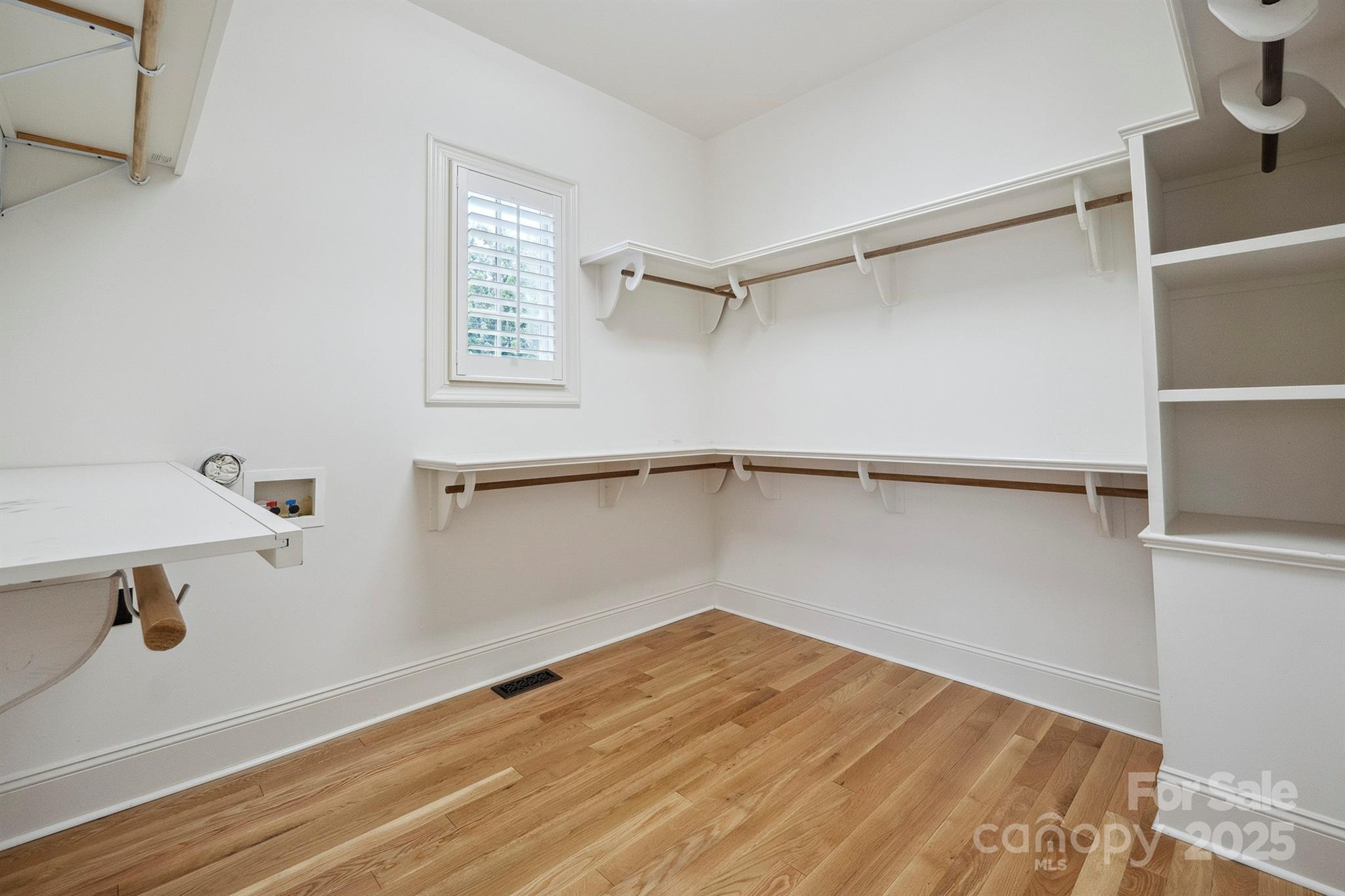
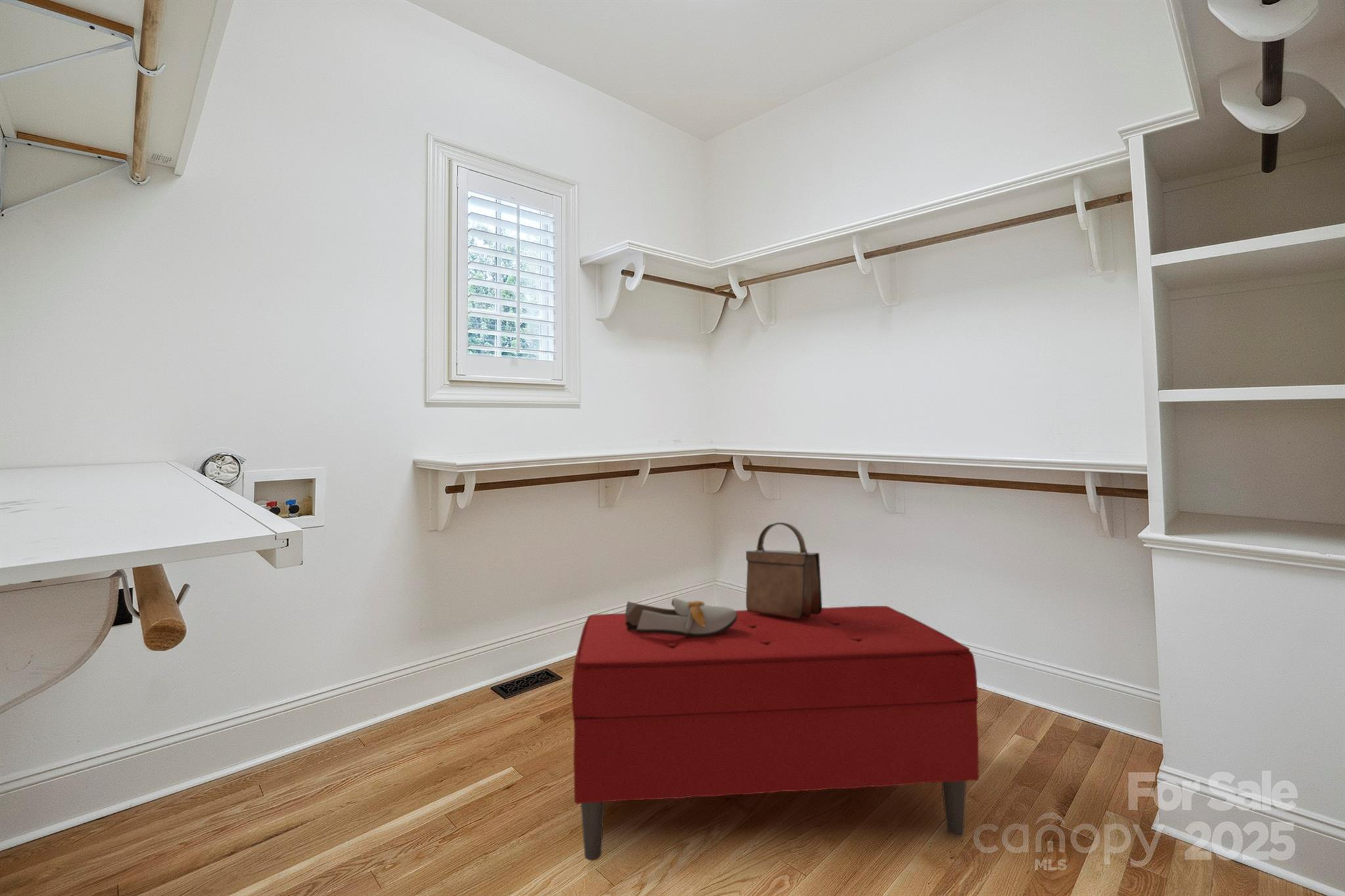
+ bench [571,605,980,861]
+ shoe [625,597,738,637]
+ handbag [745,522,823,620]
